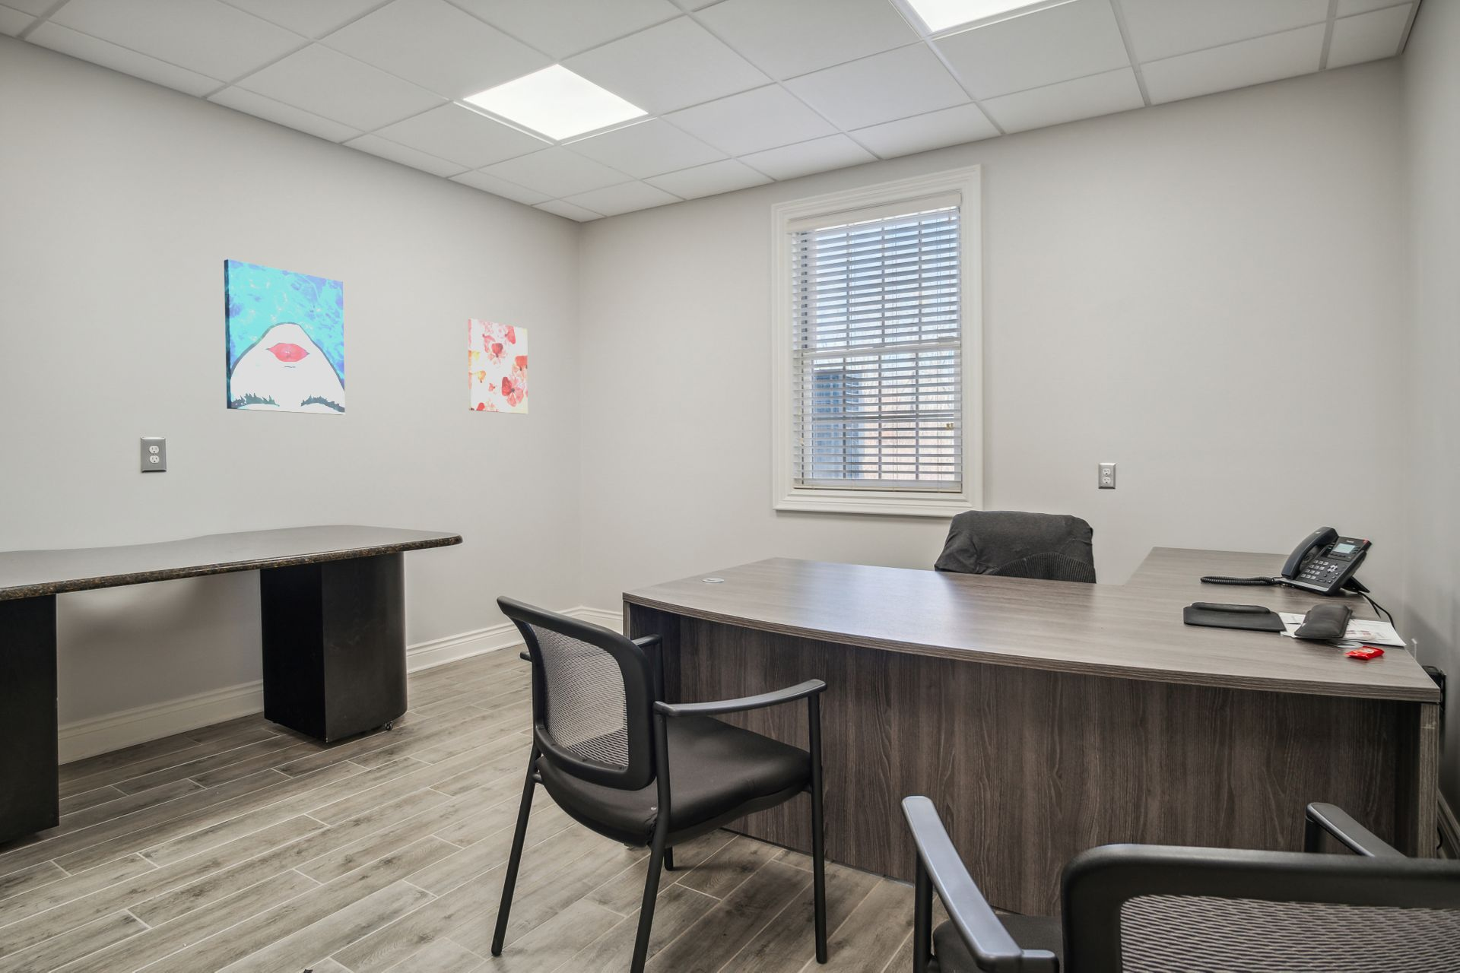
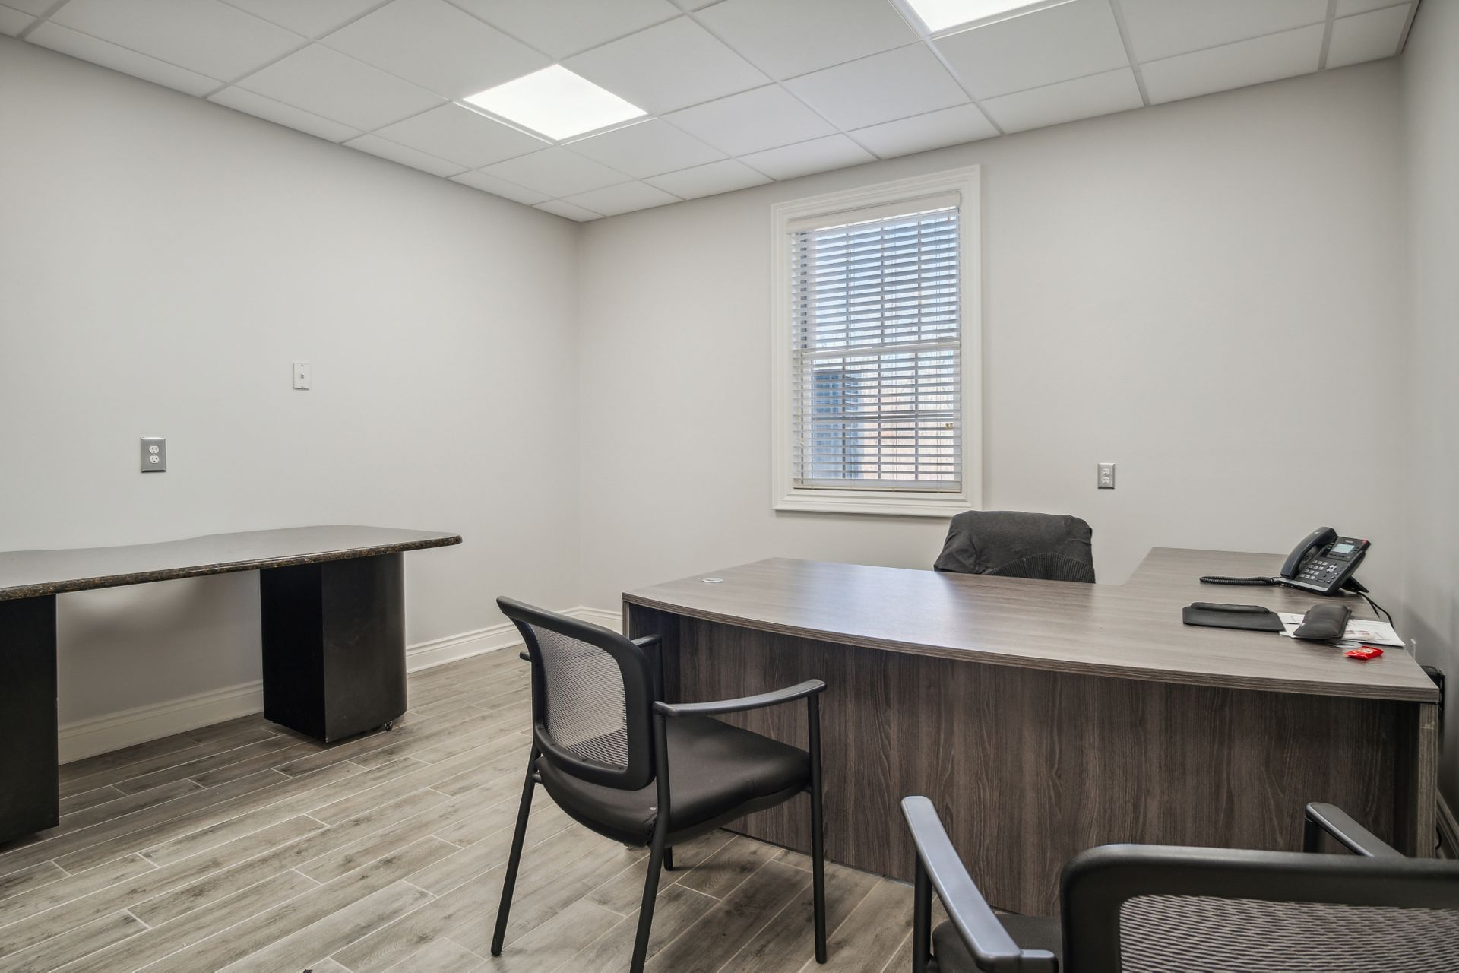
- wall art [224,258,345,416]
- wall art [467,318,528,414]
